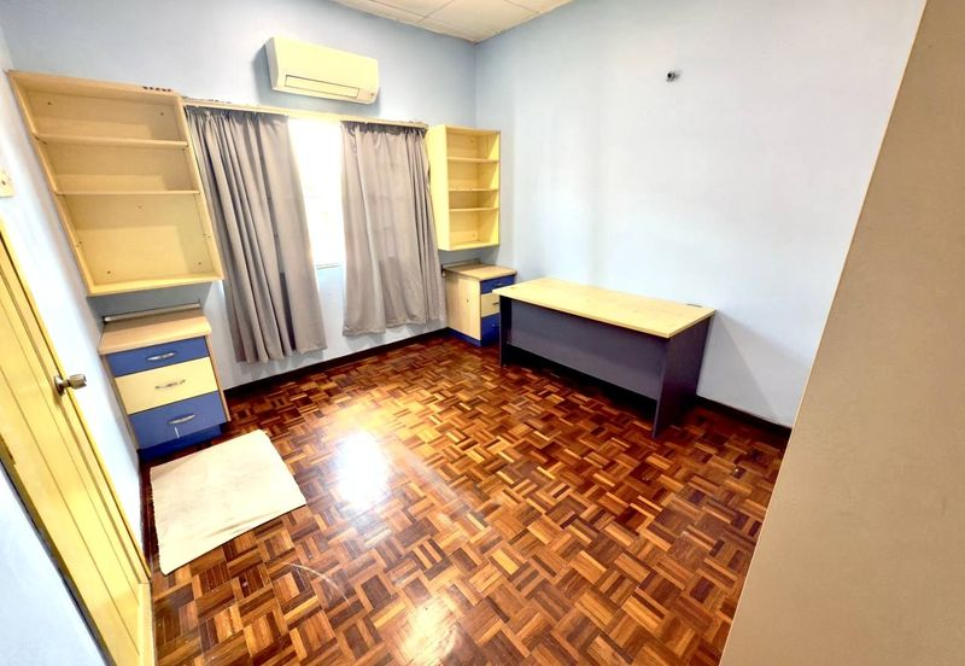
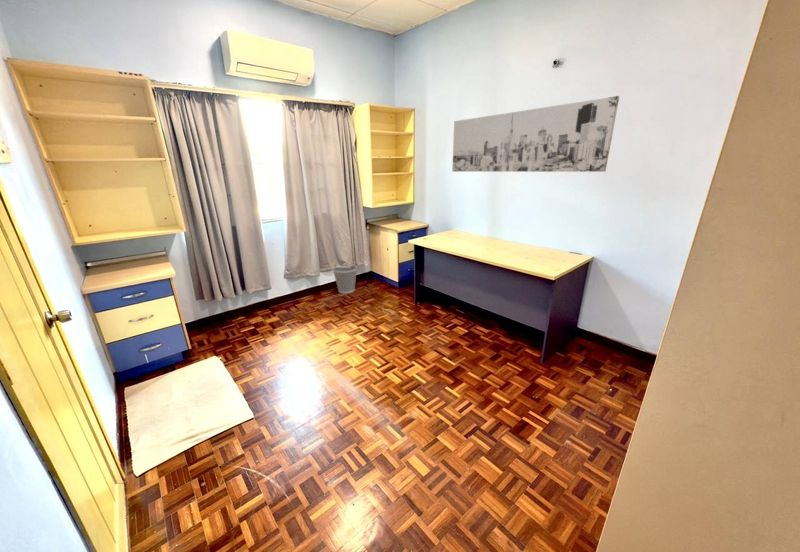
+ wastebasket [331,264,358,294]
+ wall art [451,95,620,173]
